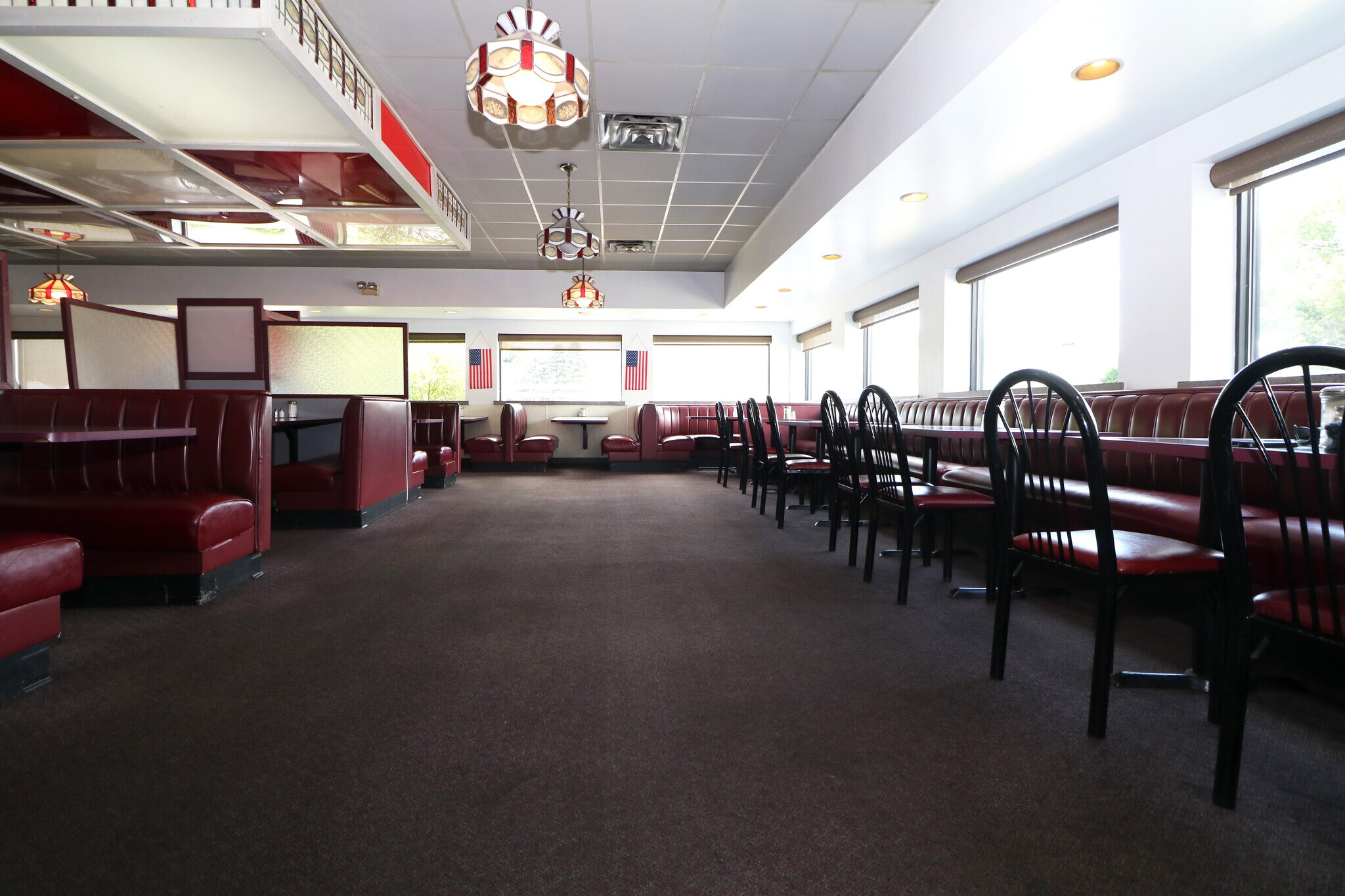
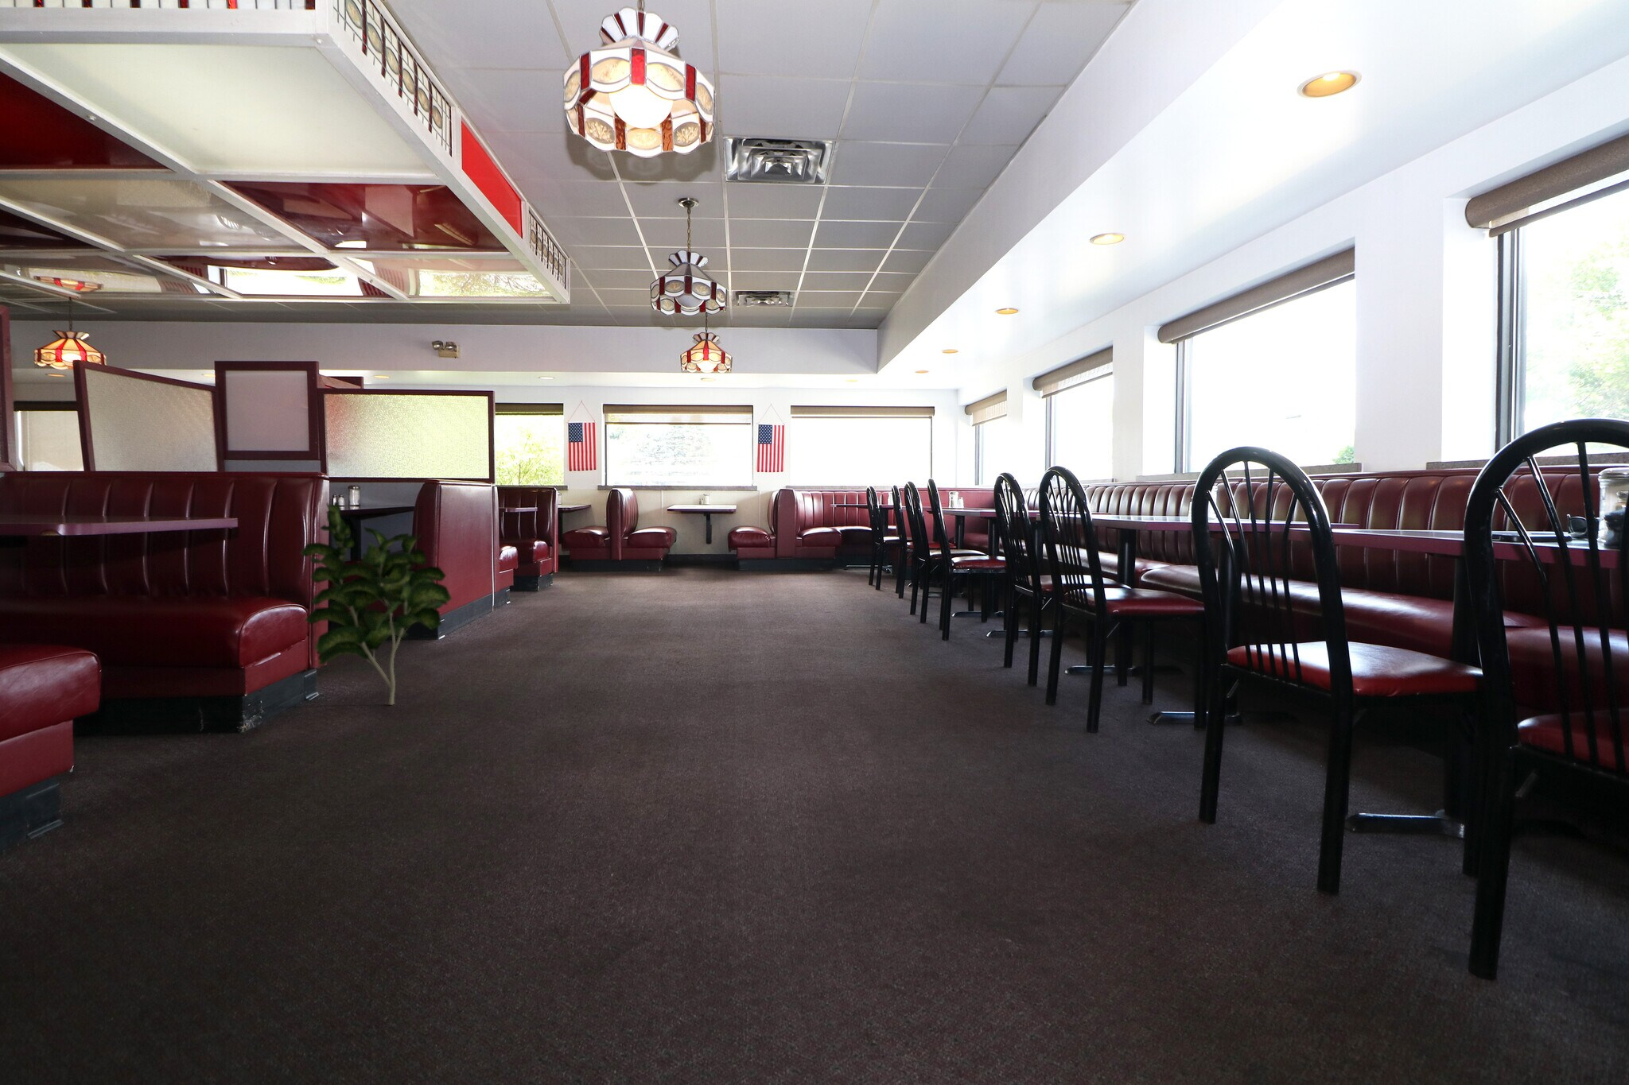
+ indoor plant [299,501,453,706]
